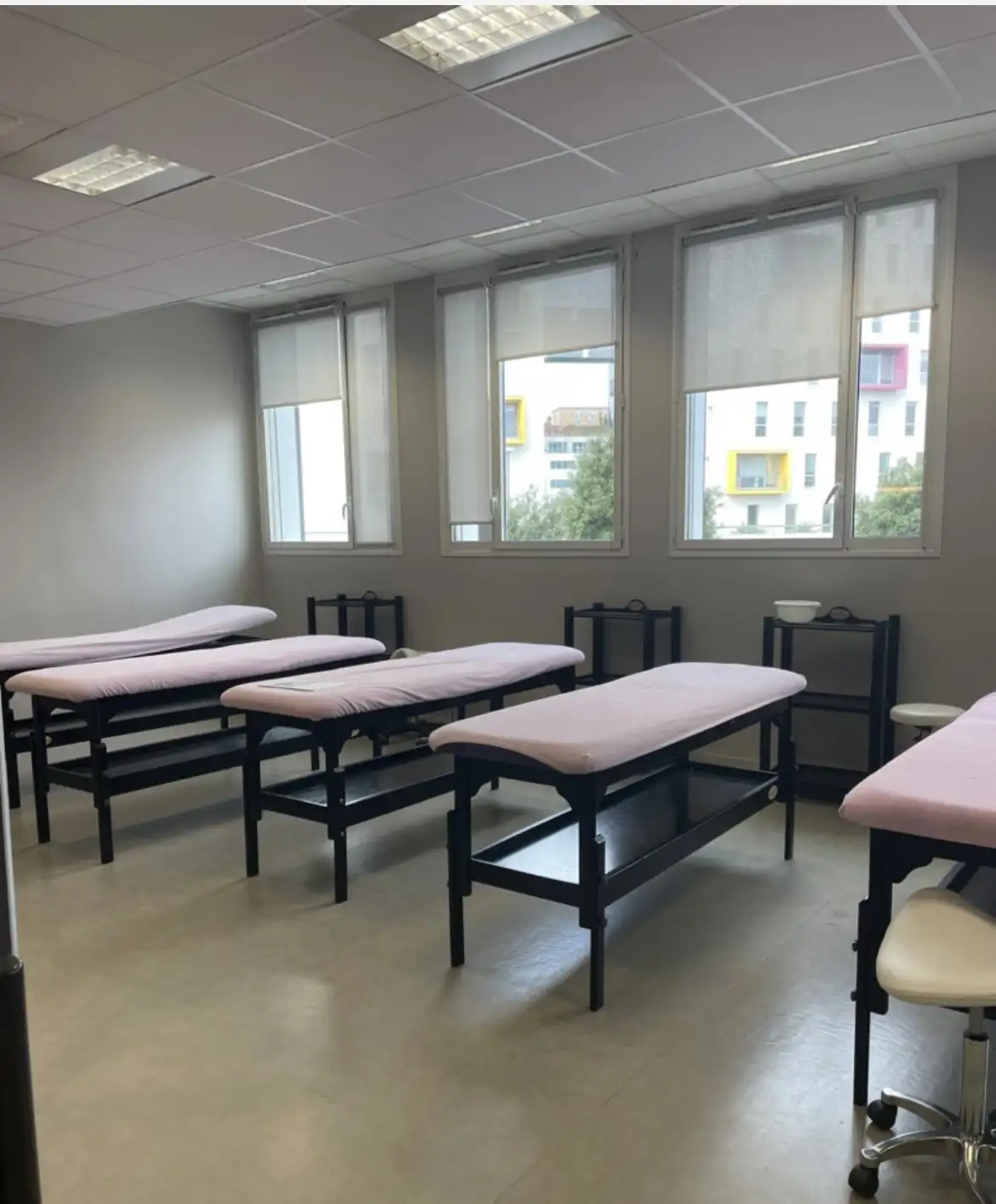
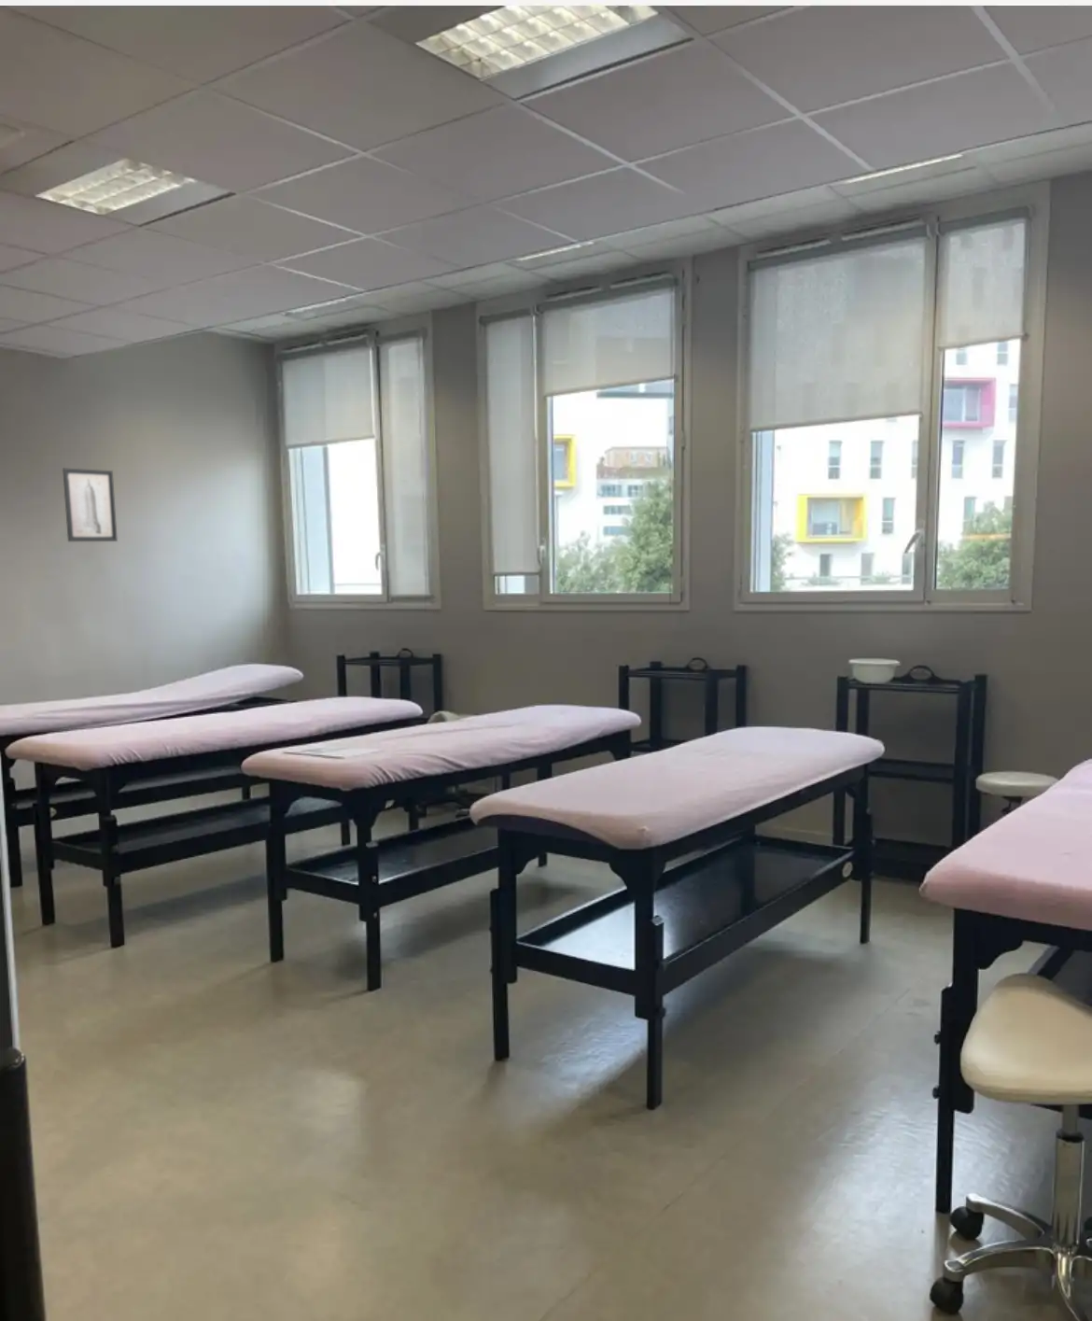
+ wall art [61,467,118,542]
